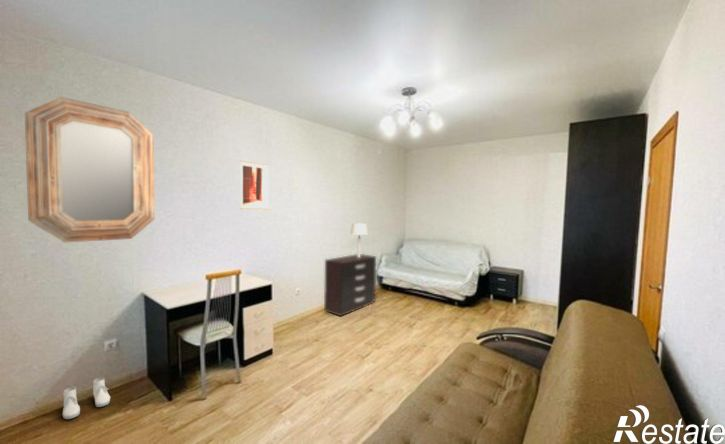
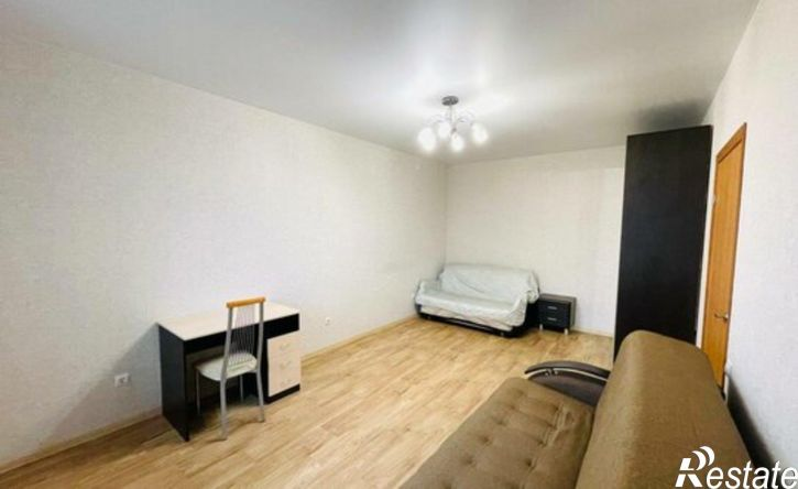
- boots [62,377,111,420]
- wall art [240,160,270,210]
- home mirror [24,96,156,244]
- dresser [323,253,377,317]
- table lamp [349,222,369,257]
